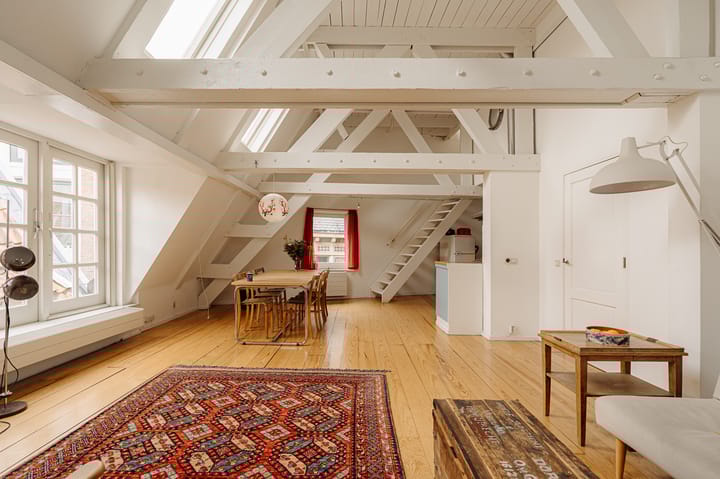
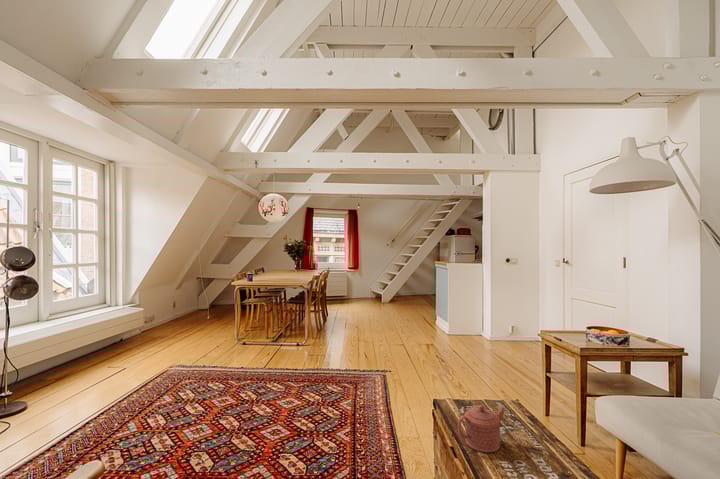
+ teapot [456,404,506,453]
